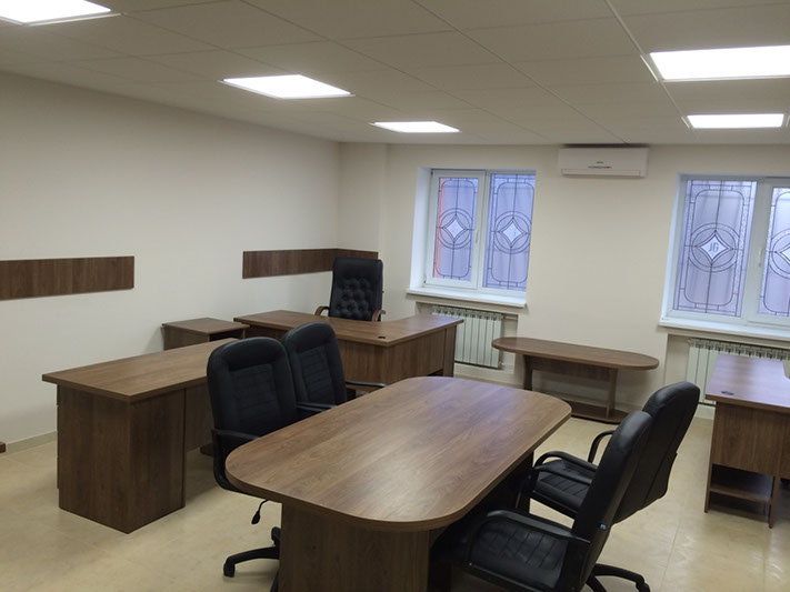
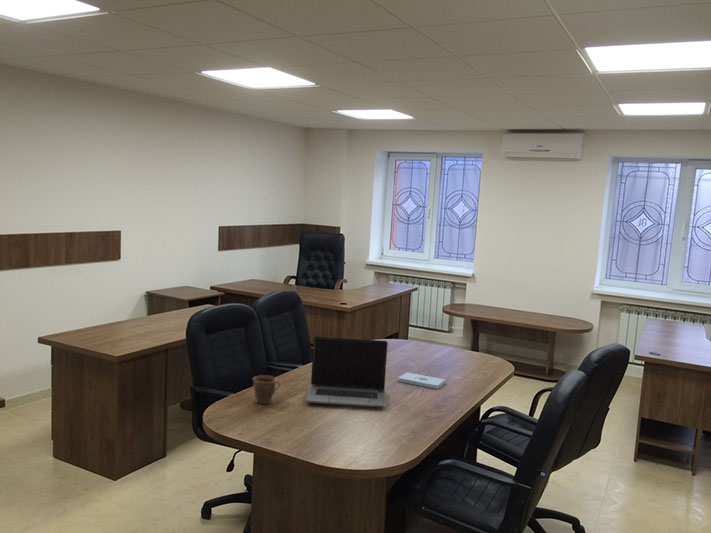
+ notepad [397,371,447,390]
+ mug [252,374,281,405]
+ laptop computer [305,335,389,408]
